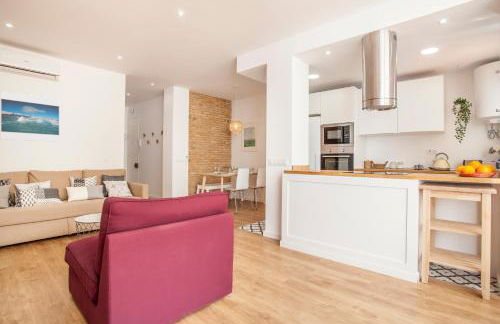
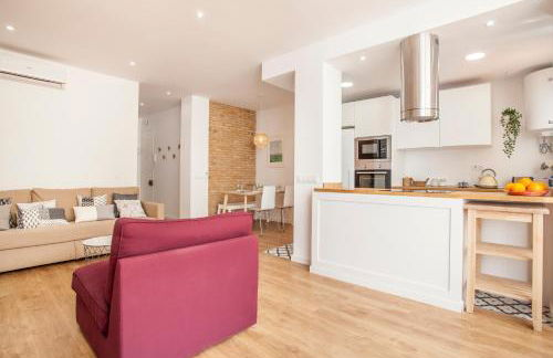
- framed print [0,90,60,143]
